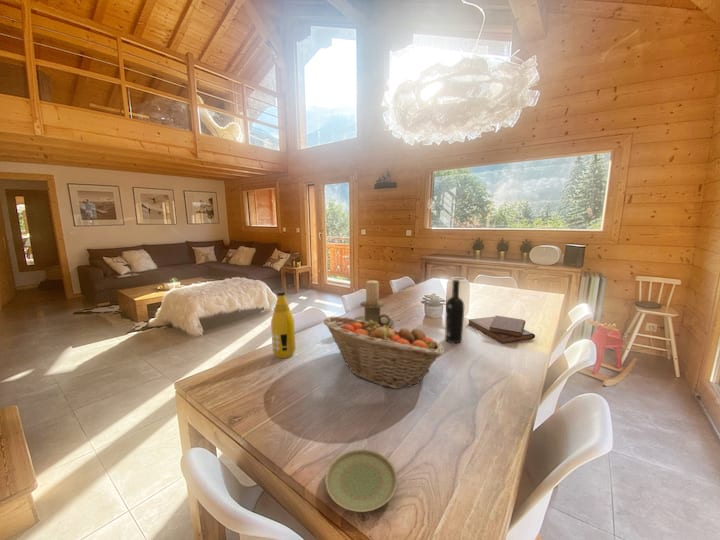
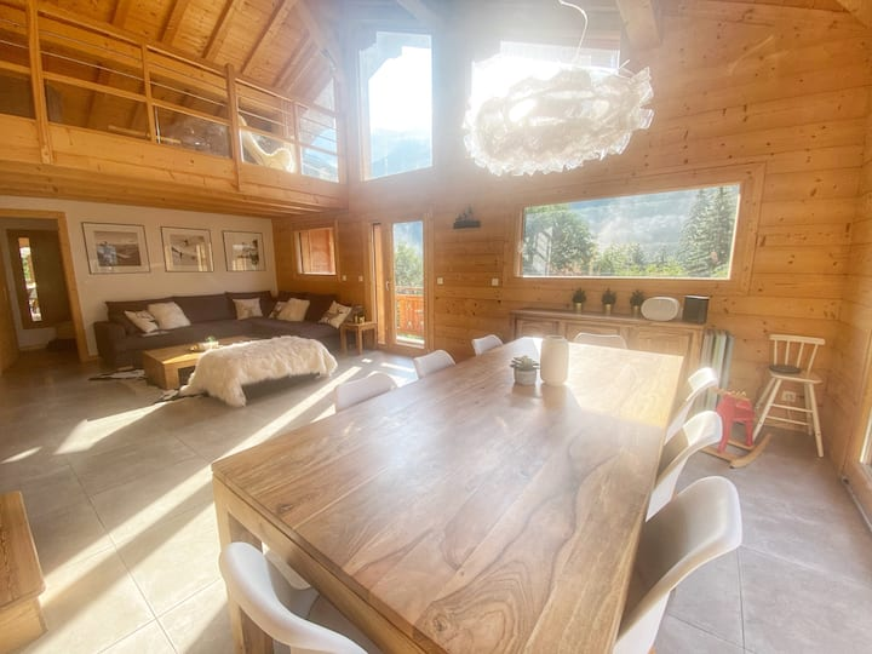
- diary [467,315,536,344]
- candle holder [354,280,394,328]
- plate [324,448,398,513]
- bottle [270,290,296,359]
- wine bottle [444,279,465,344]
- fruit basket [322,315,445,390]
